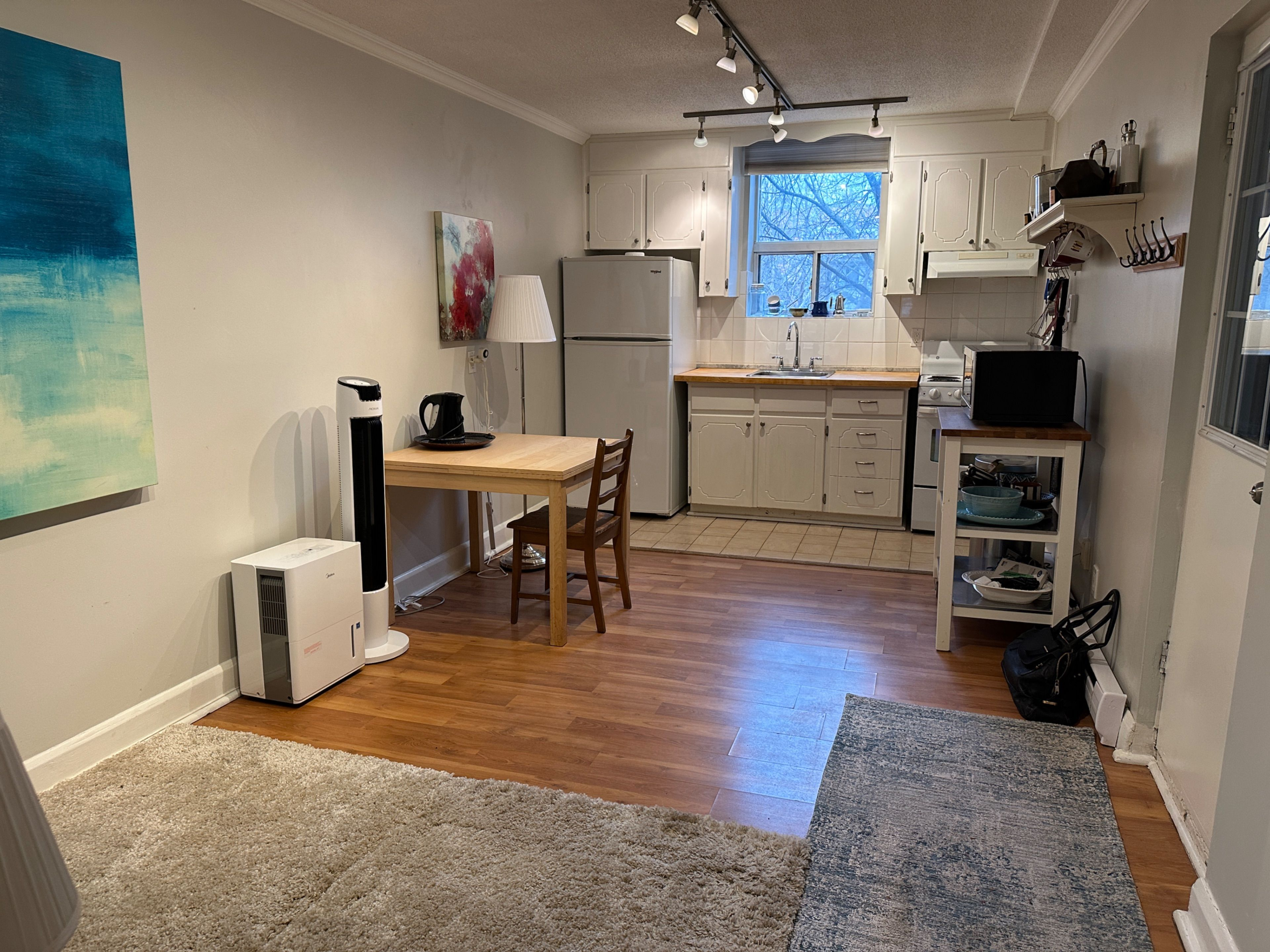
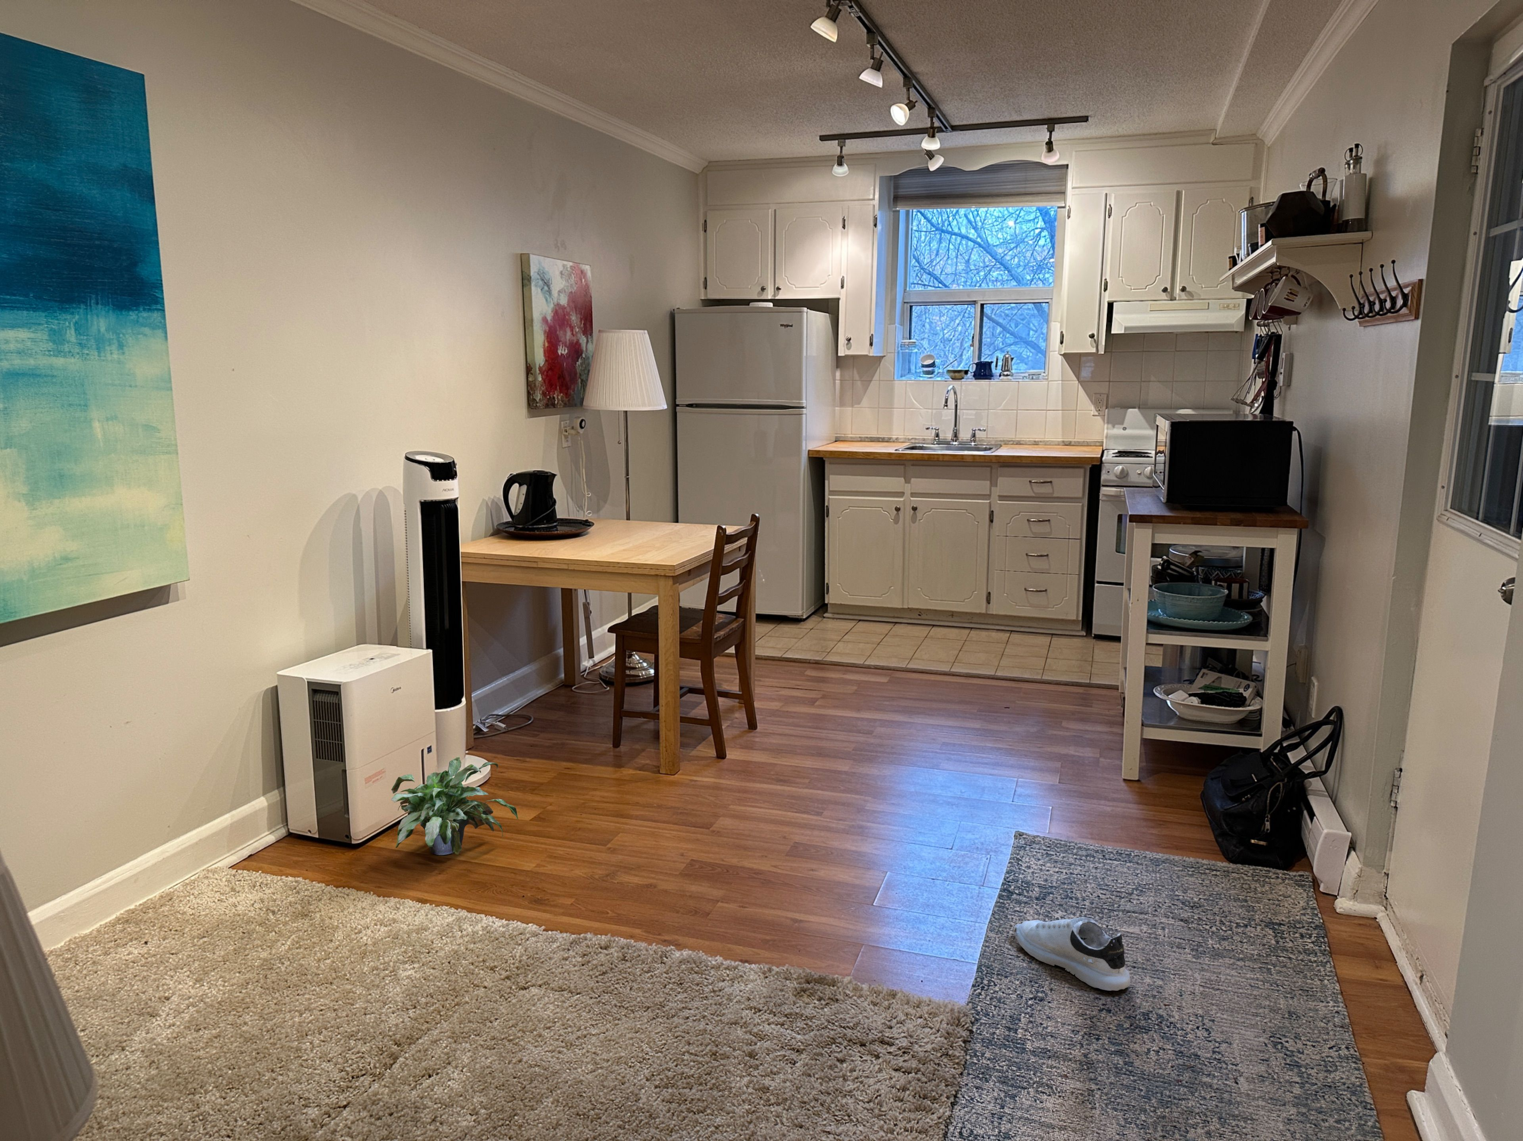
+ shoe [1013,917,1131,991]
+ potted plant [391,756,518,856]
